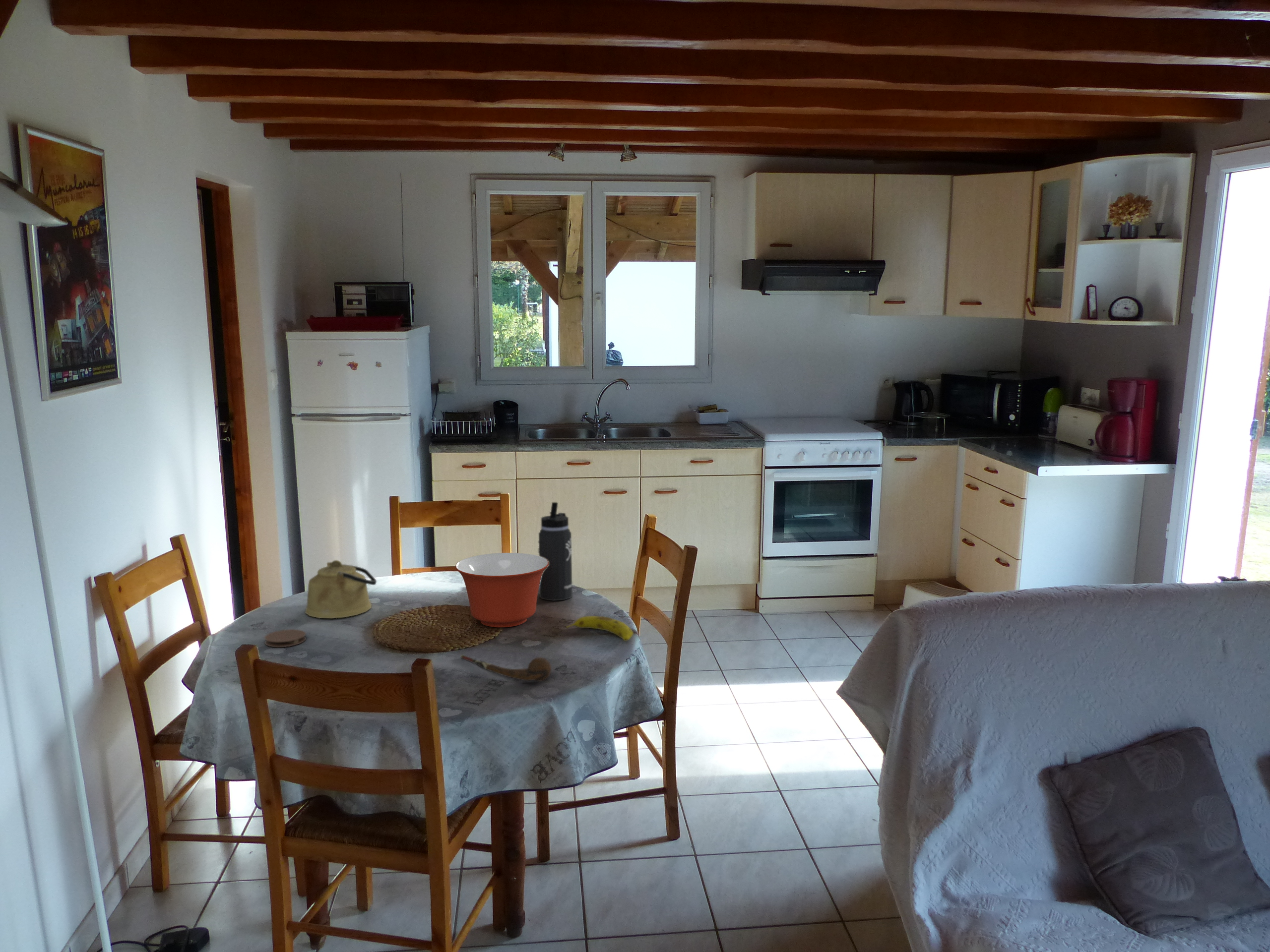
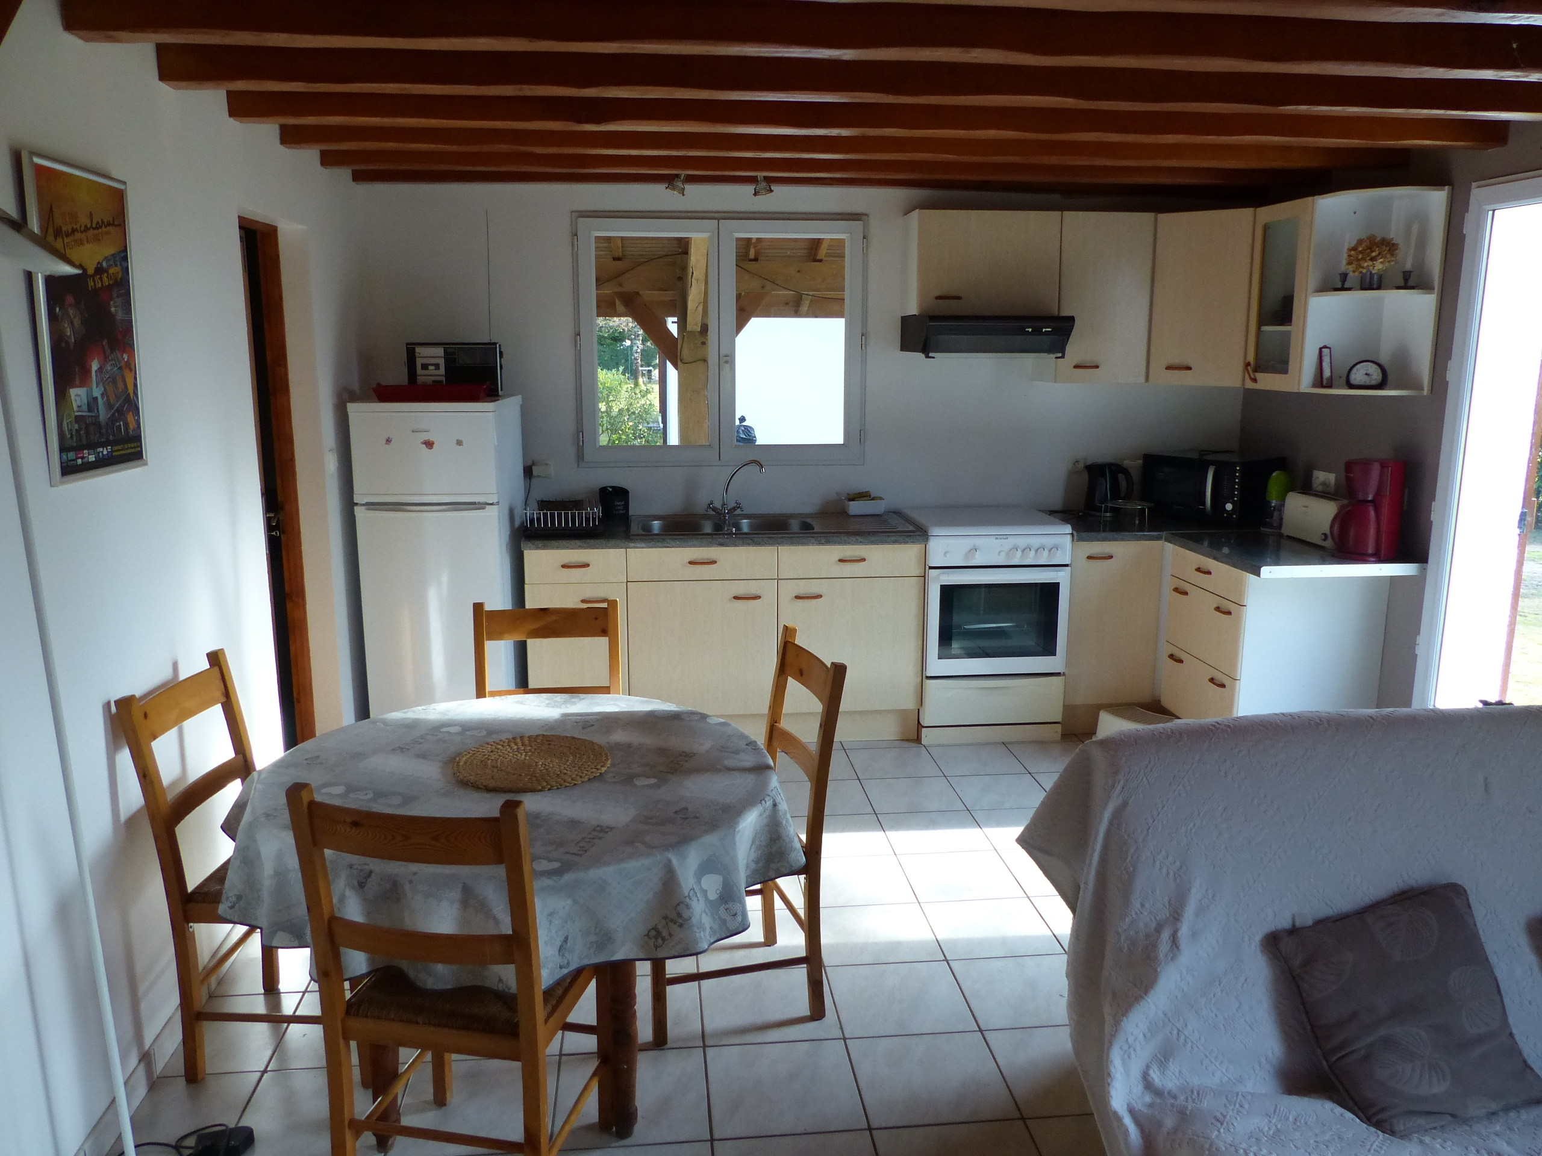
- fruit [566,615,634,642]
- thermos bottle [538,502,573,601]
- mixing bowl [455,552,549,628]
- kettle [305,560,377,619]
- spoon [460,654,552,682]
- coaster [264,629,307,648]
